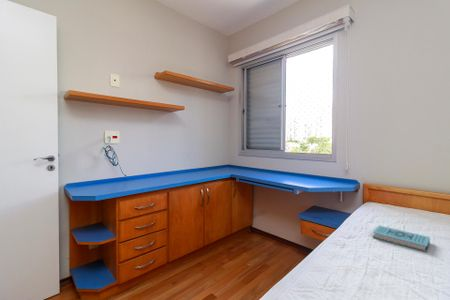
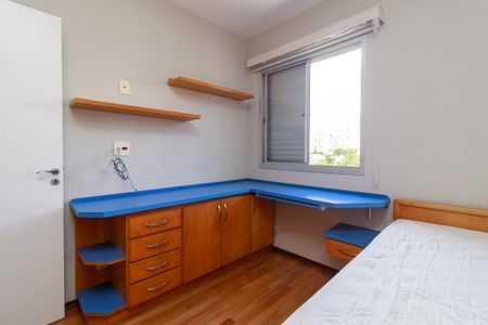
- book [372,225,431,253]
